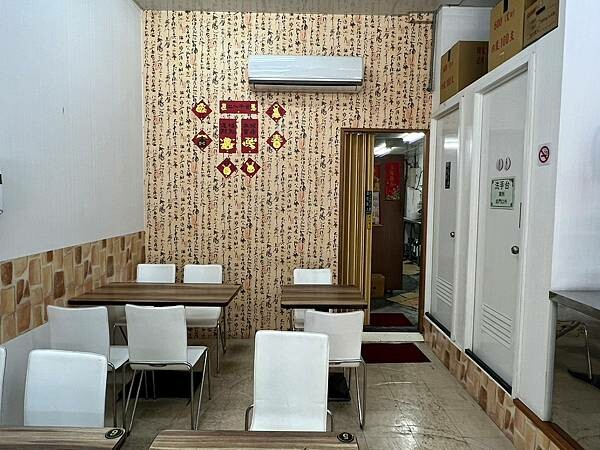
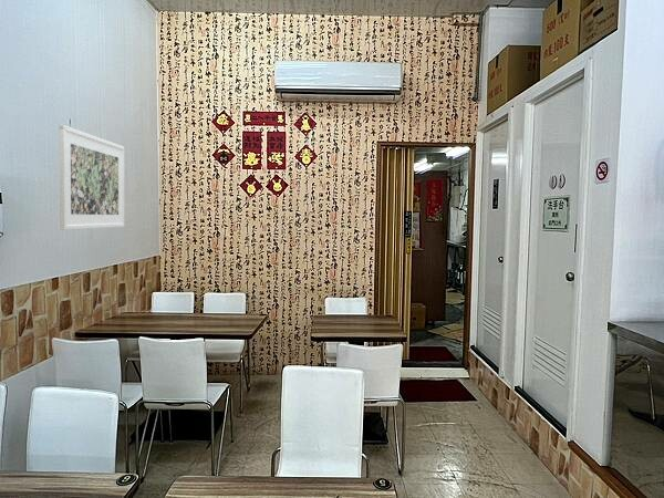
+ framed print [59,124,125,231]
